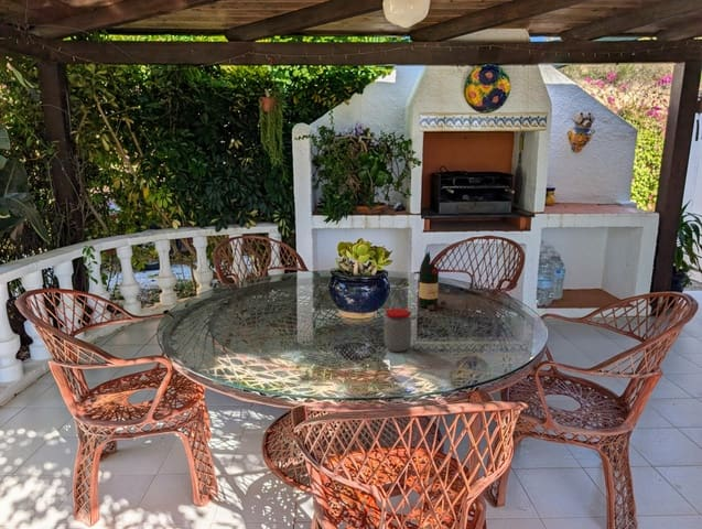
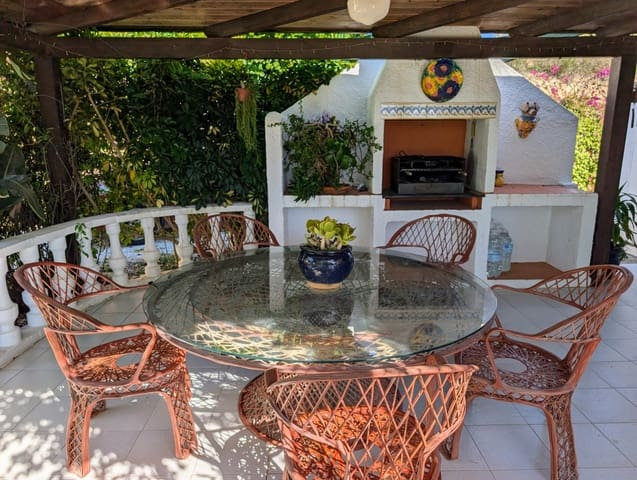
- jar [384,307,412,353]
- bottle [418,250,447,312]
